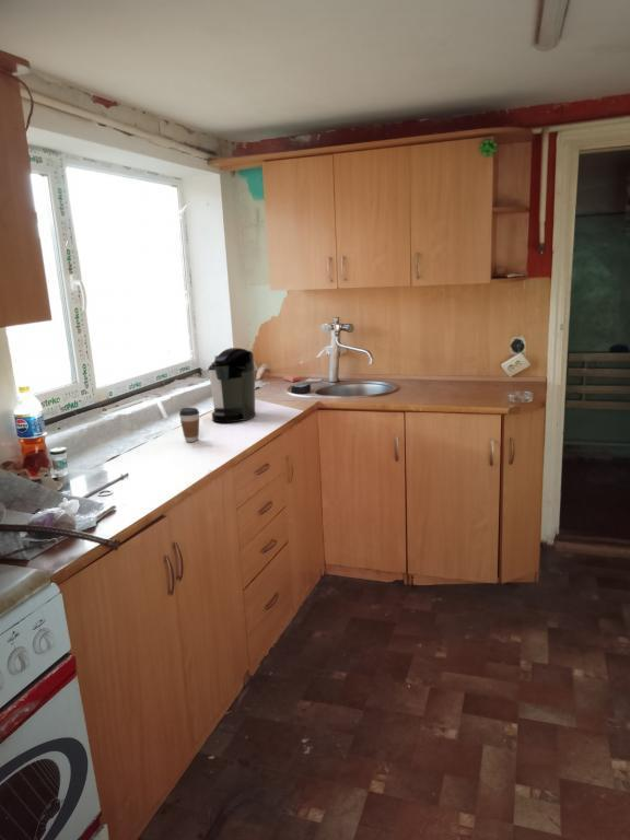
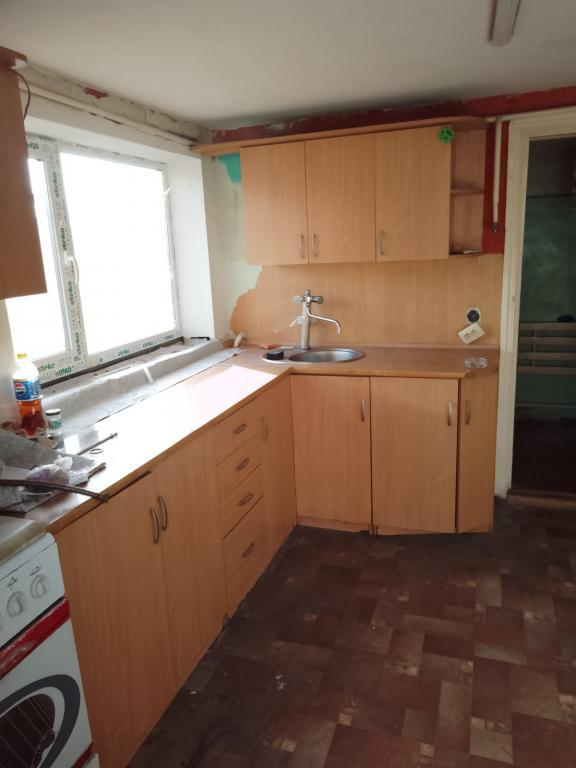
- coffee maker [208,347,256,423]
- coffee cup [178,407,200,443]
